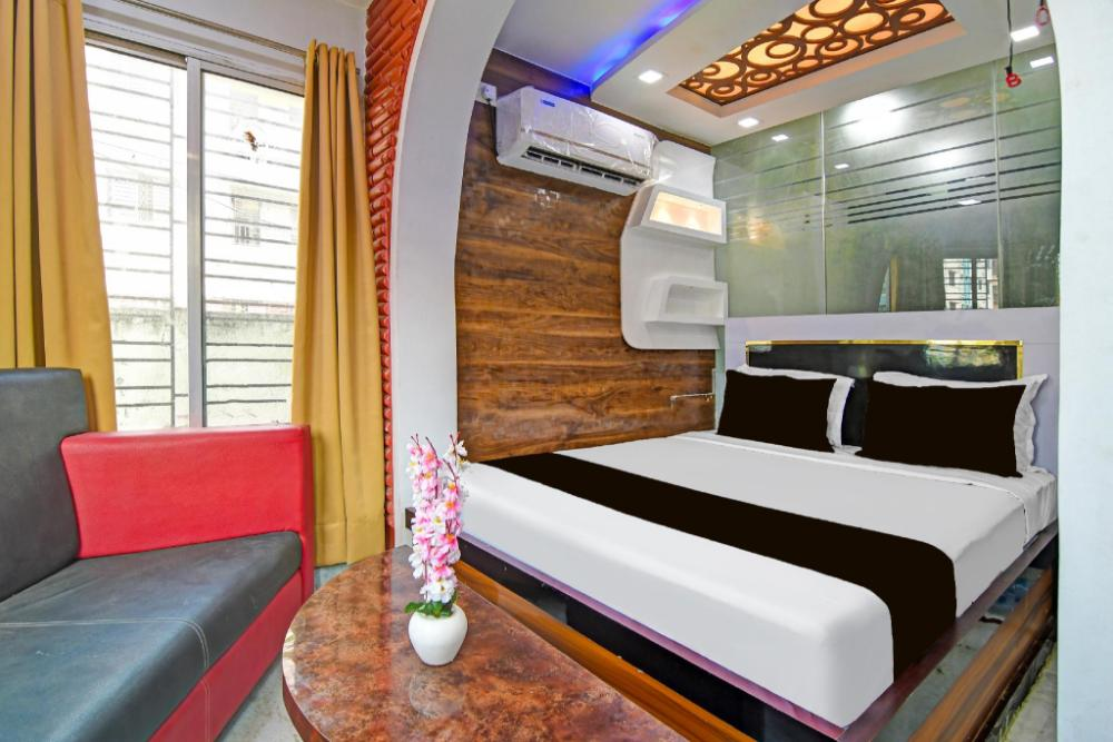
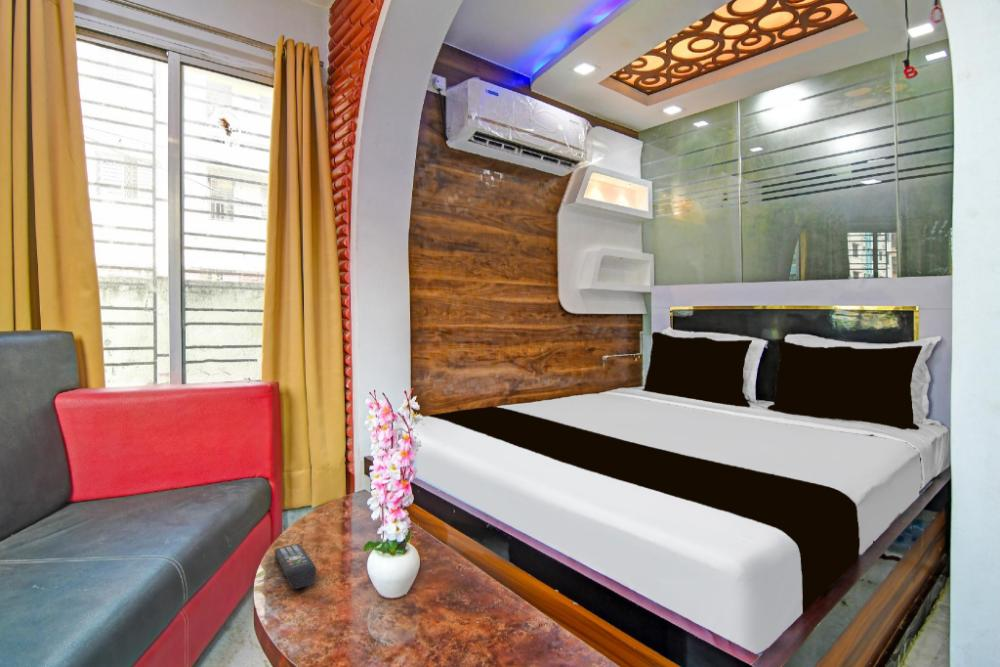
+ remote control [273,543,317,590]
